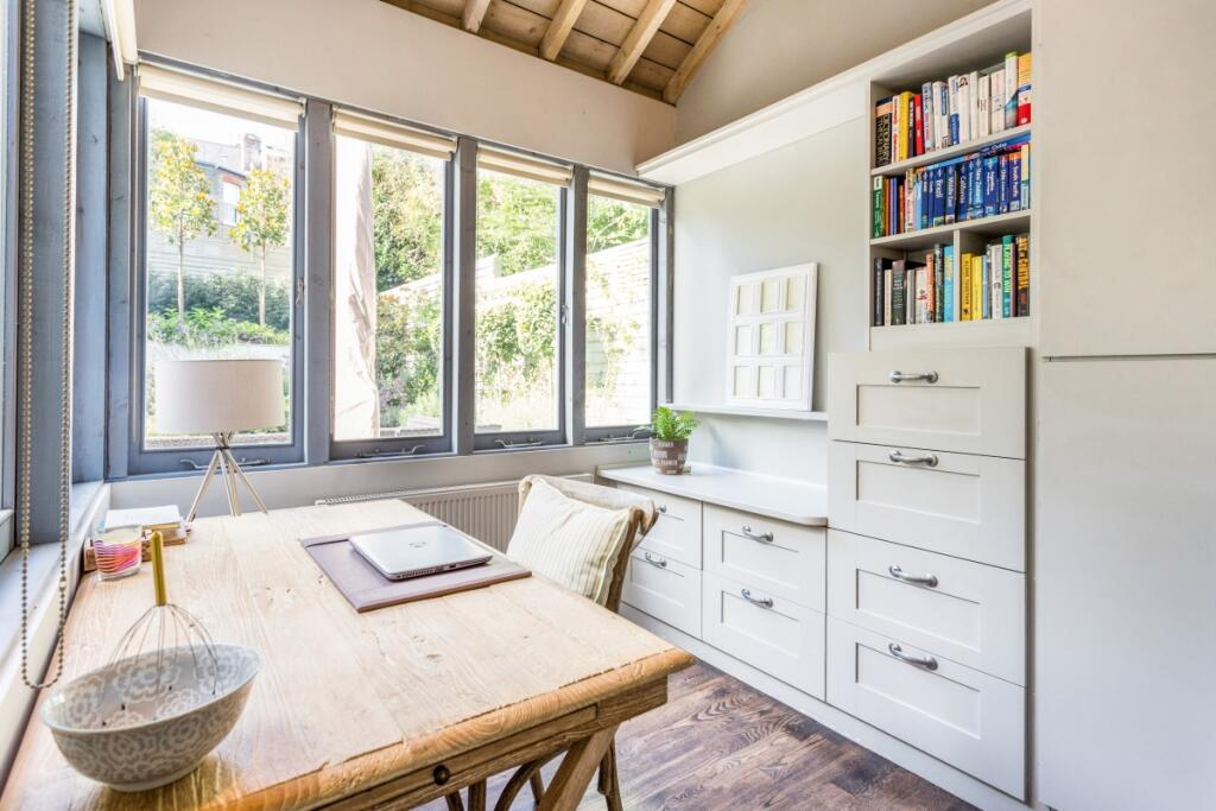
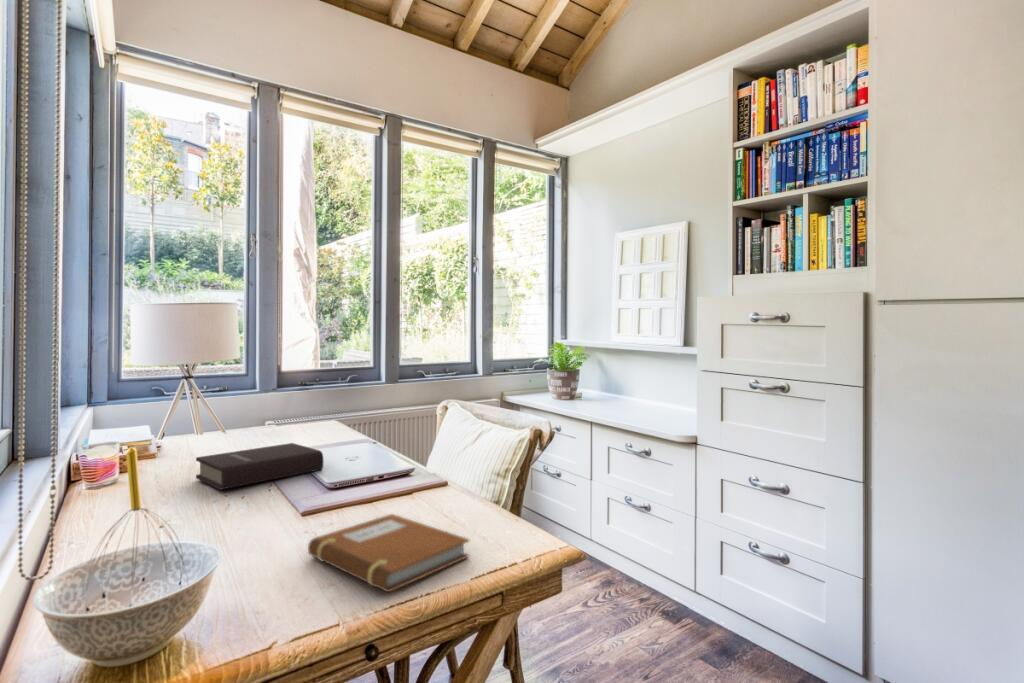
+ book [195,442,325,491]
+ notebook [307,513,470,593]
